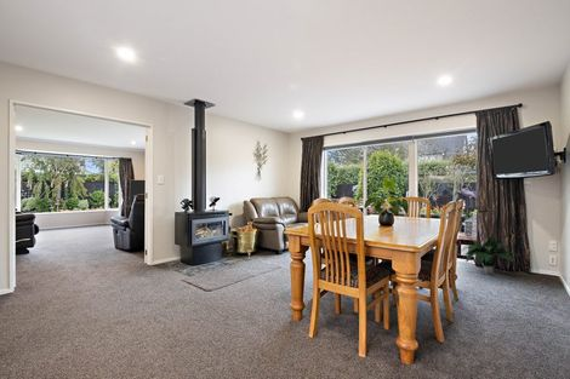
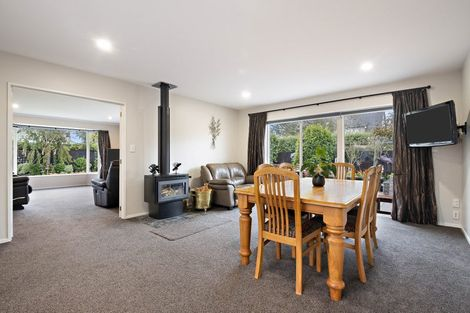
- potted plant [462,234,519,275]
